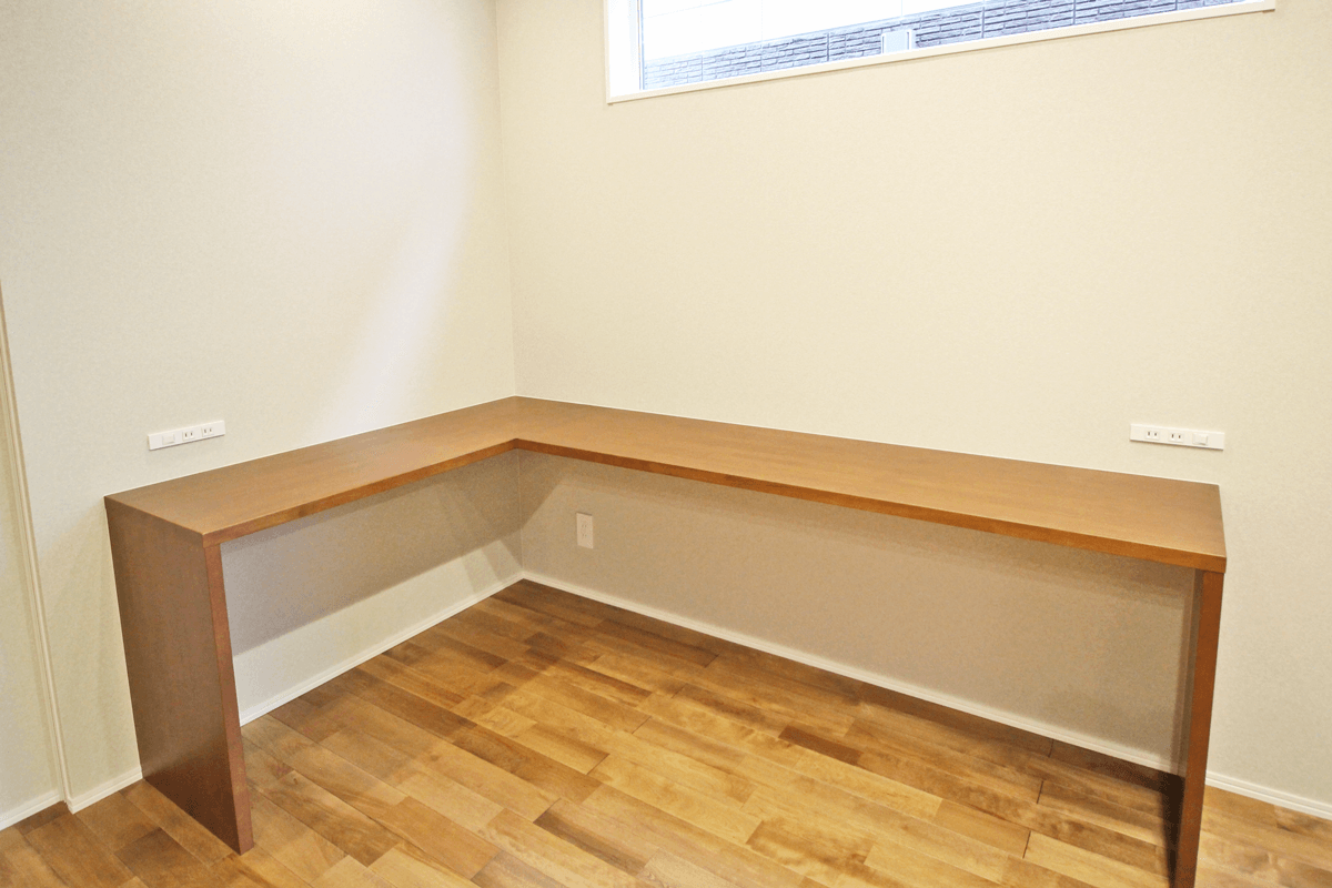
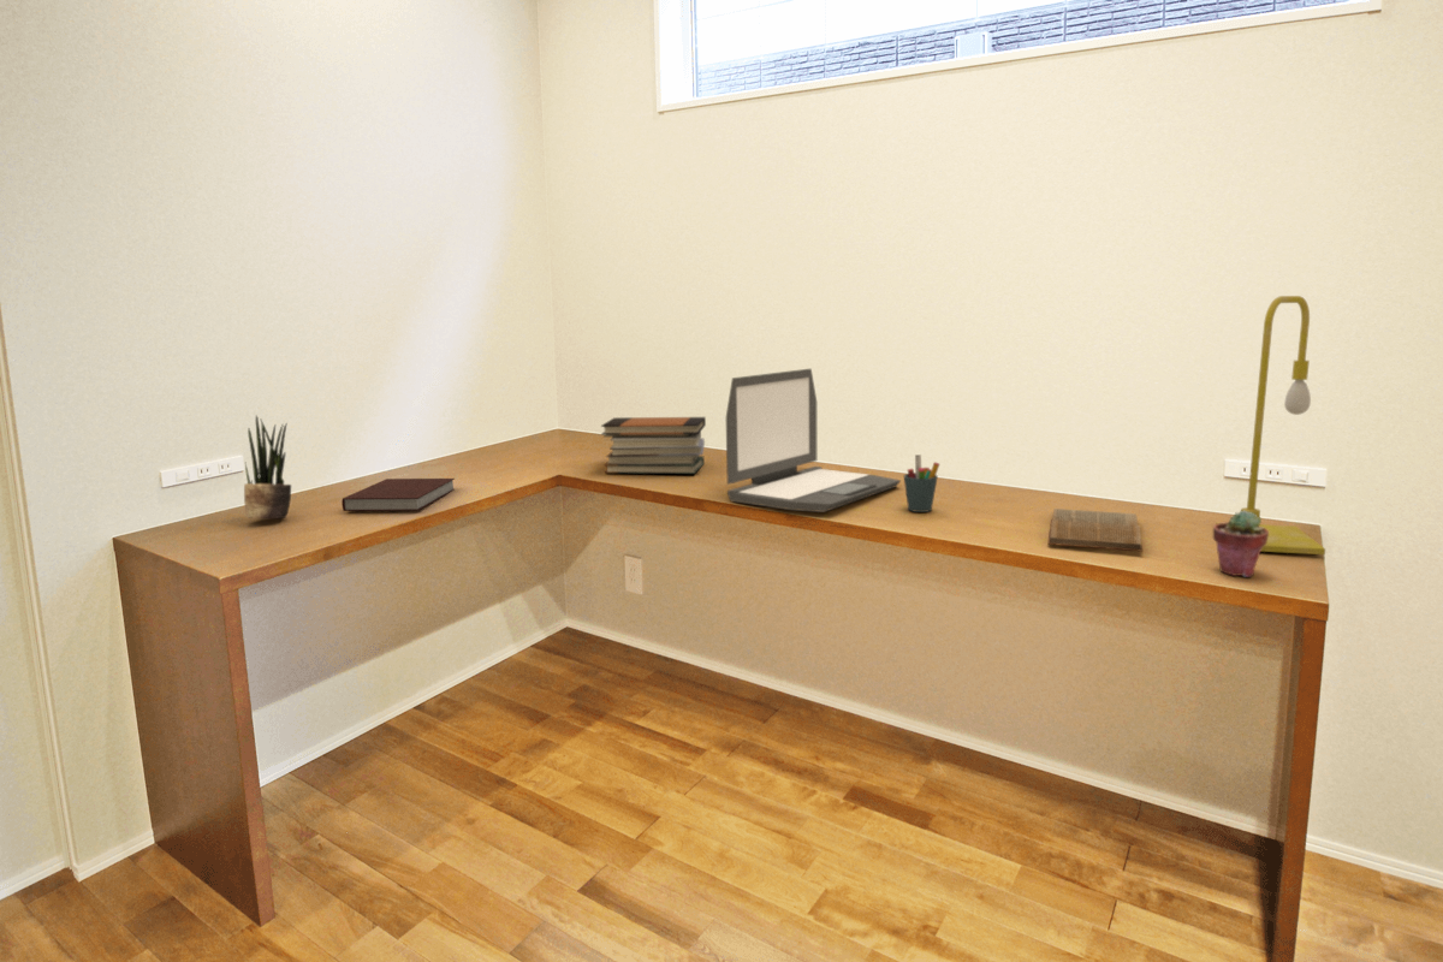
+ pen holder [903,453,940,513]
+ laptop [725,368,902,513]
+ notebook [340,477,456,512]
+ book [1046,507,1144,553]
+ book stack [600,416,707,475]
+ table lamp [1215,295,1326,556]
+ potted succulent [1212,510,1269,578]
+ potted plant [243,414,292,519]
